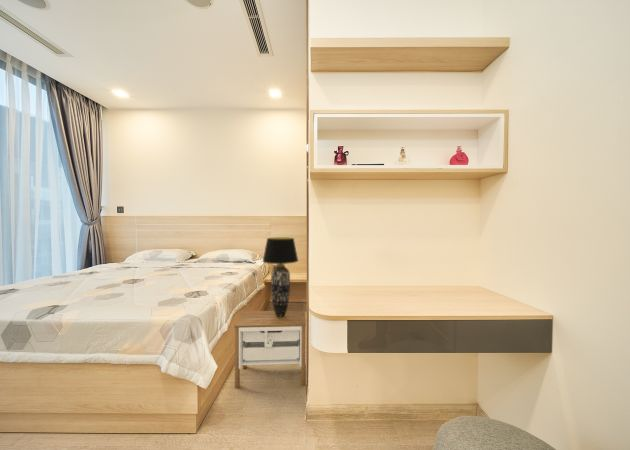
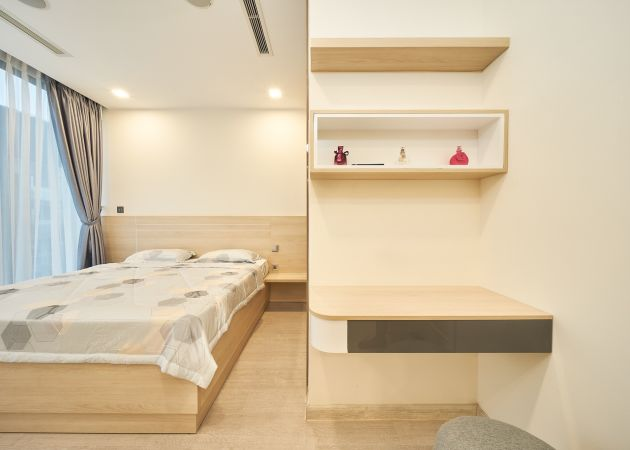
- table lamp [261,237,299,318]
- nightstand [233,309,307,389]
